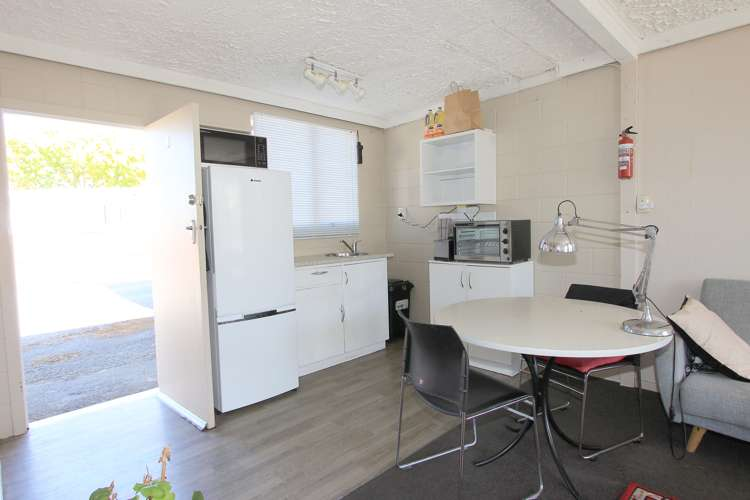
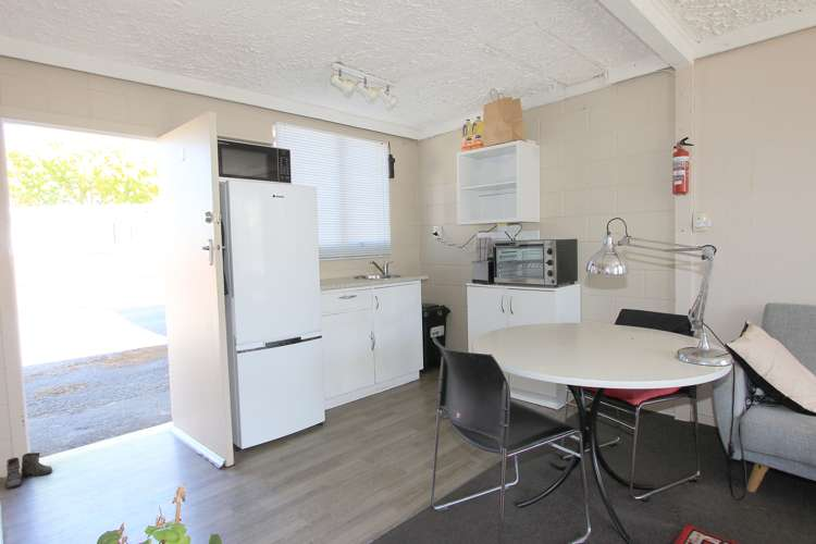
+ boots [0,452,53,490]
